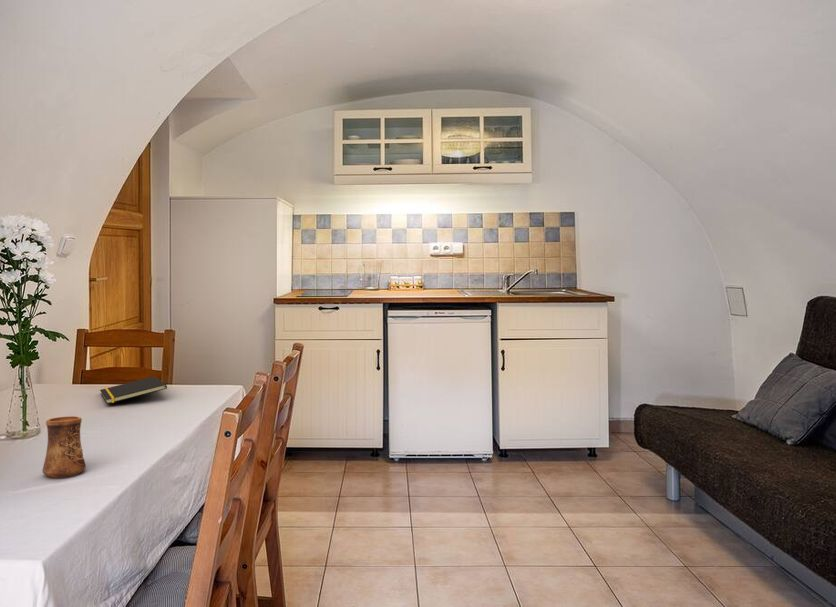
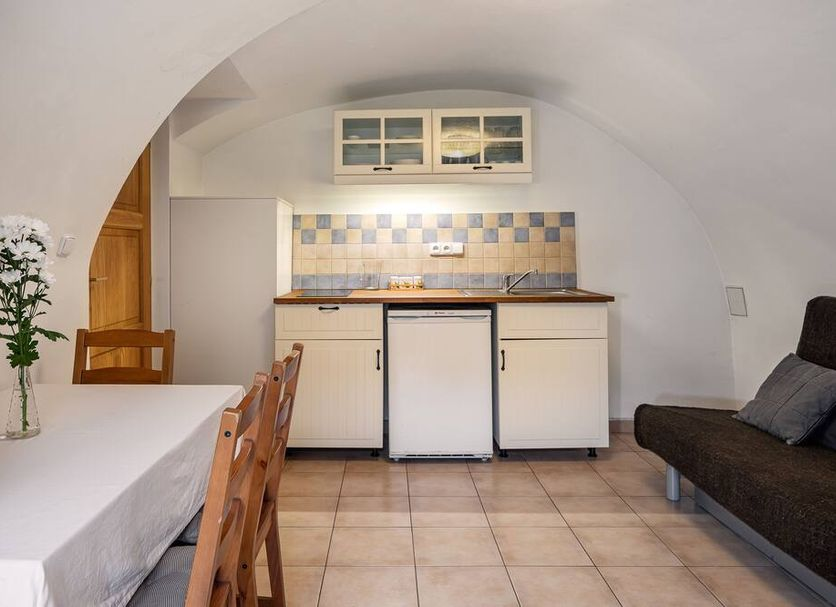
- notepad [99,376,168,405]
- cup [41,415,87,480]
